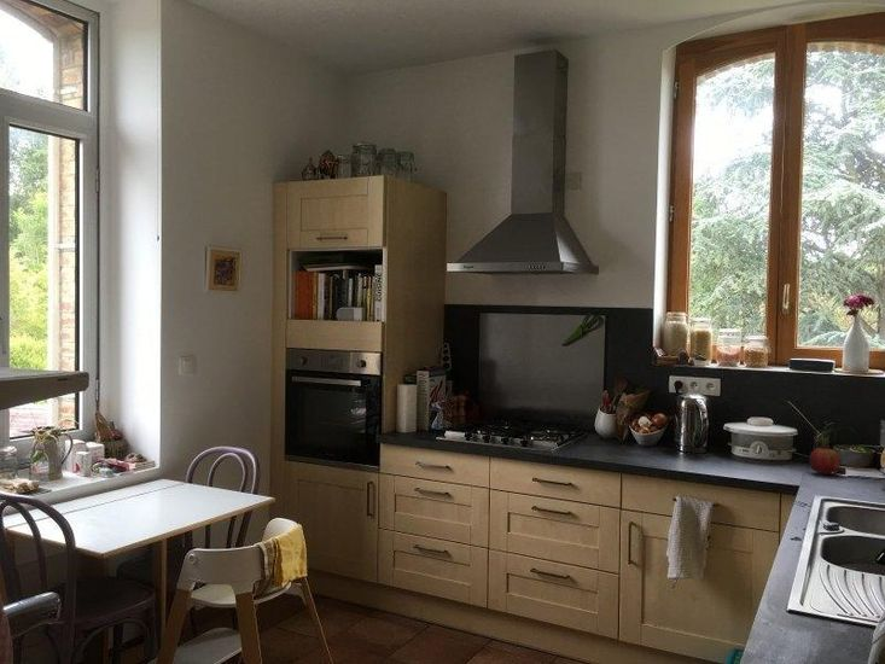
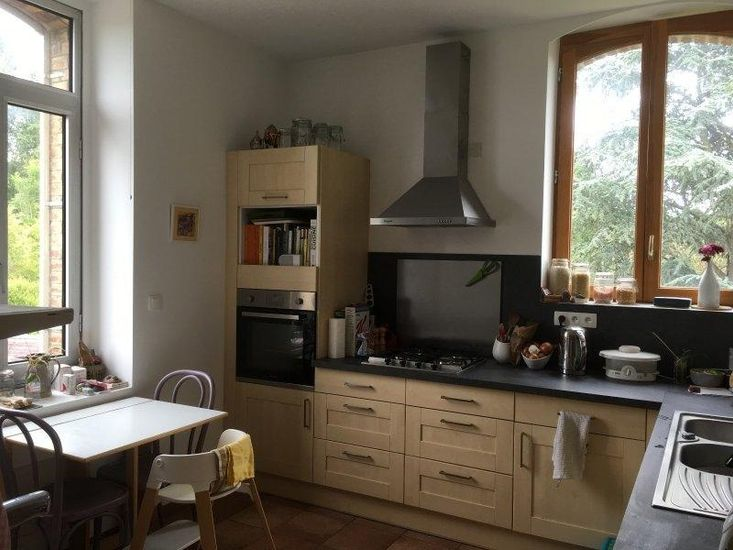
- fruit [809,444,842,474]
